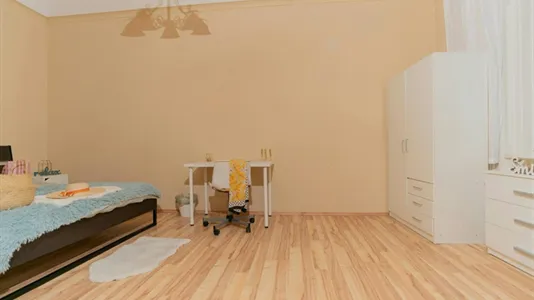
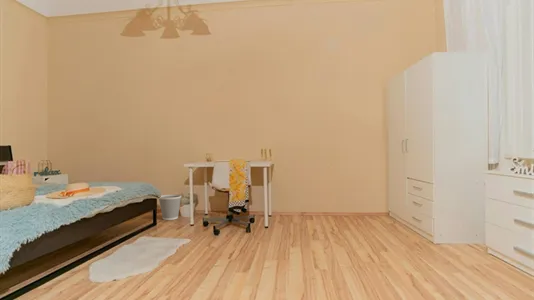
+ wastebasket [158,194,183,221]
